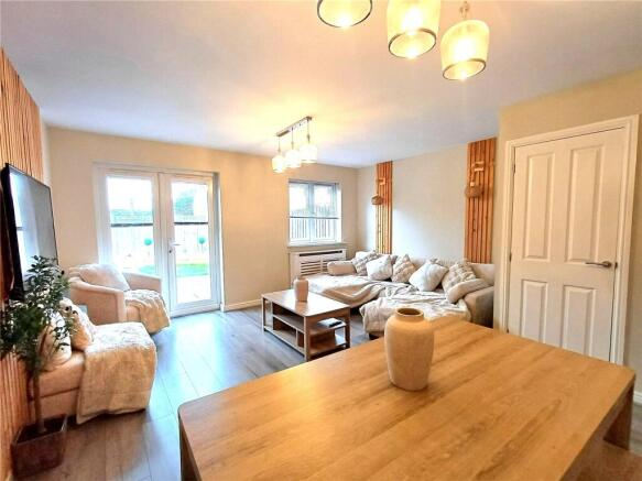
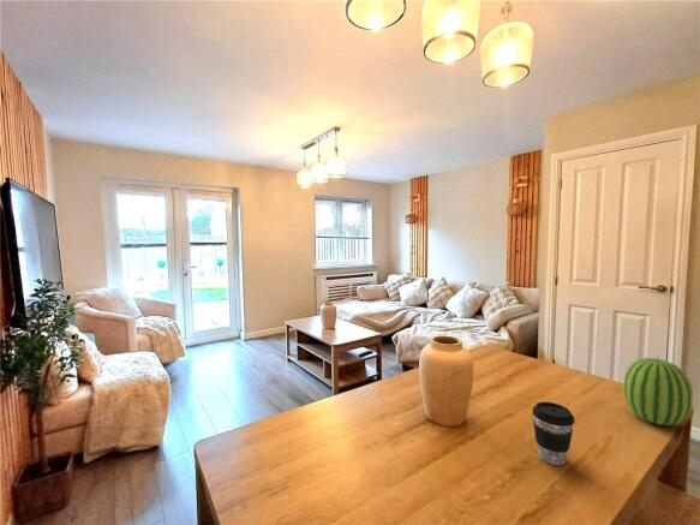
+ coffee cup [531,401,576,466]
+ fruit [622,356,694,426]
